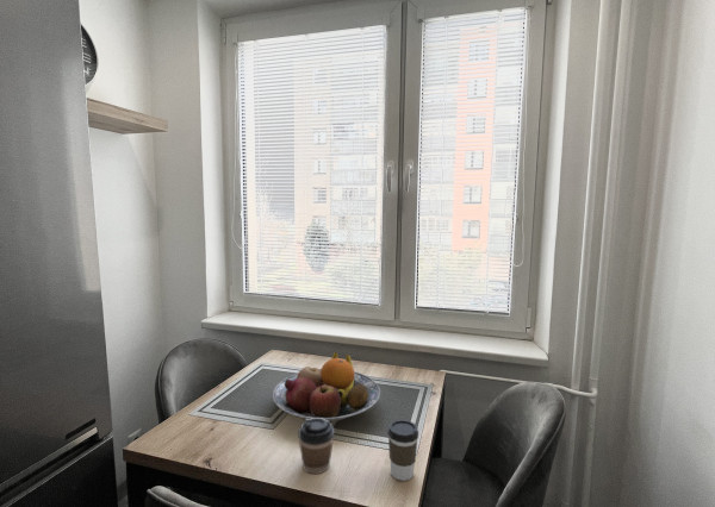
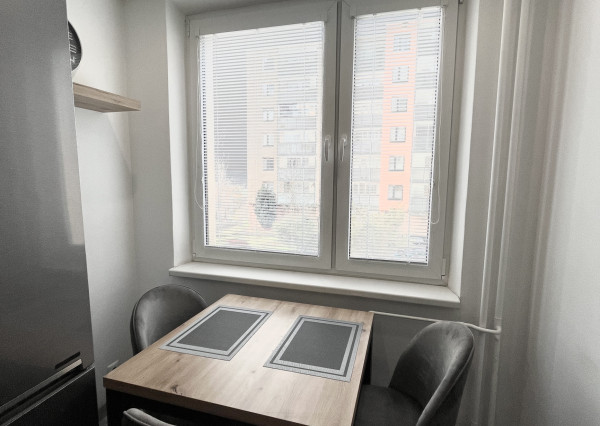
- coffee cup [297,418,336,475]
- coffee cup [386,419,419,482]
- fruit bowl [272,350,381,422]
